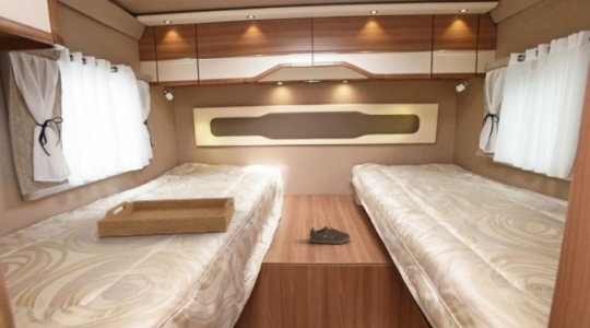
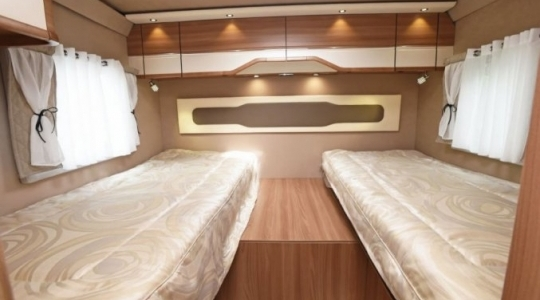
- serving tray [96,196,236,238]
- sneaker [309,225,352,245]
